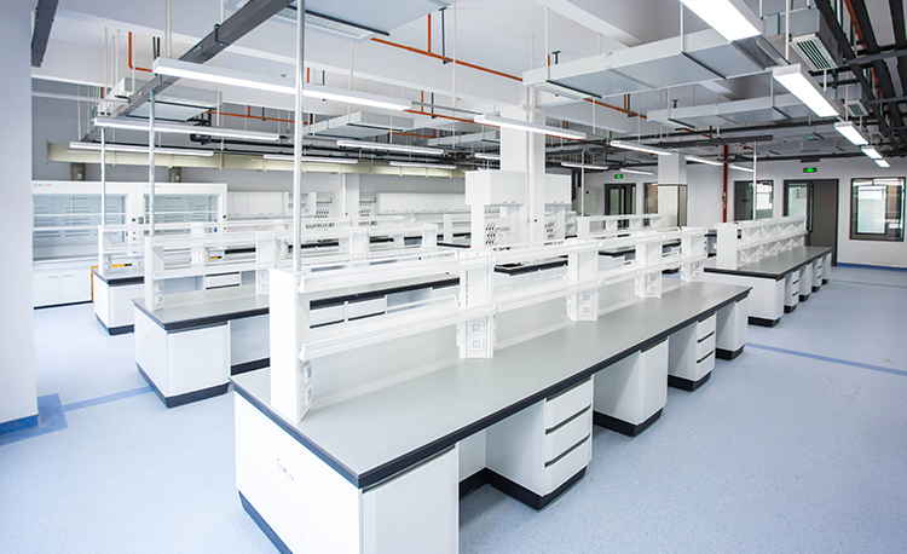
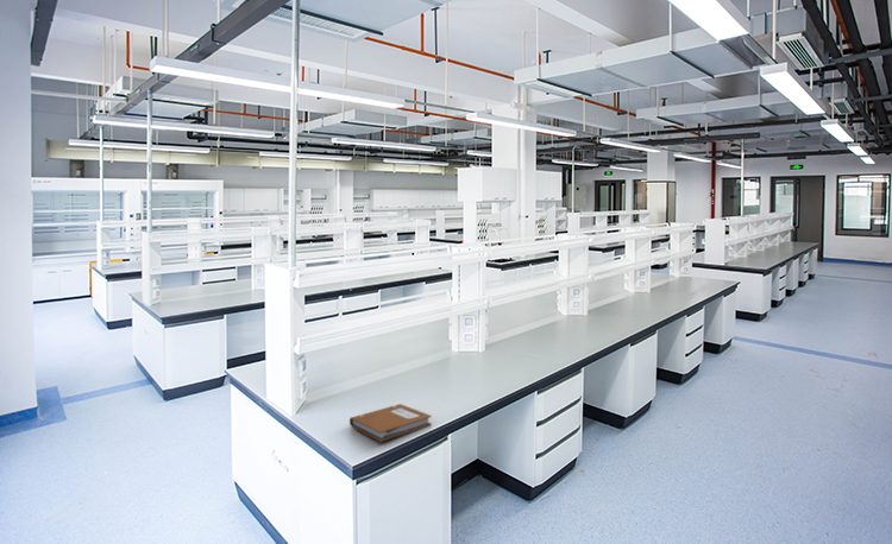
+ notebook [348,403,433,443]
